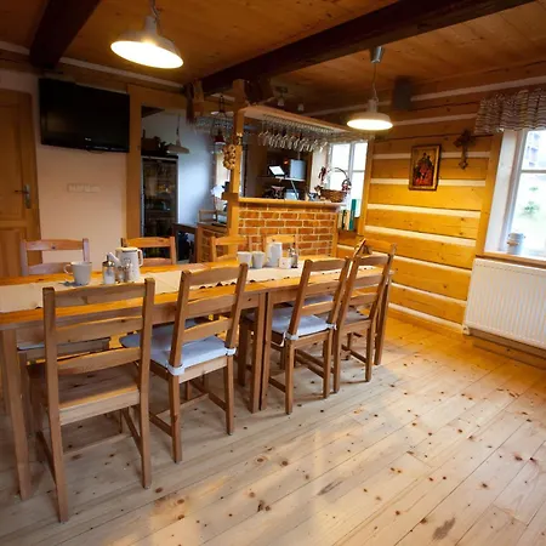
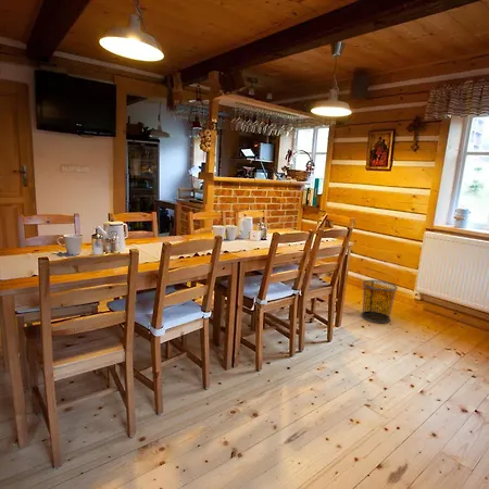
+ waste bin [360,279,399,324]
